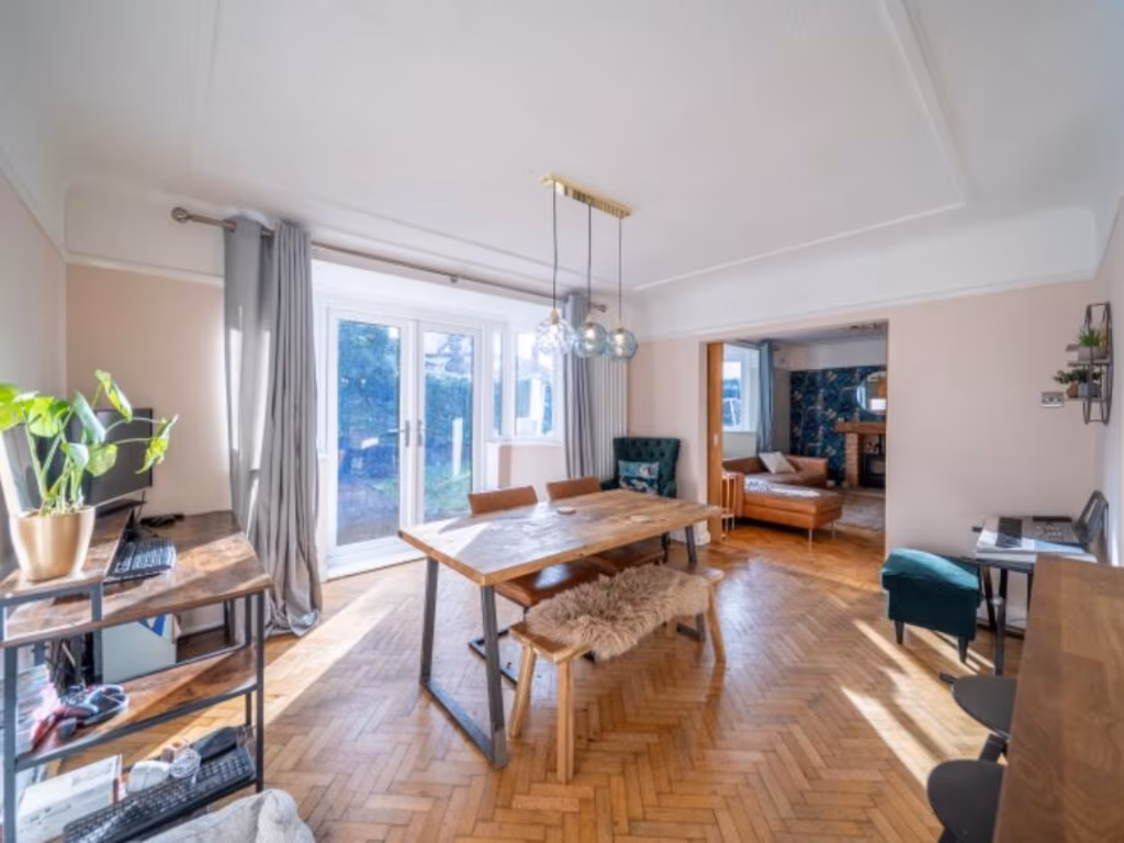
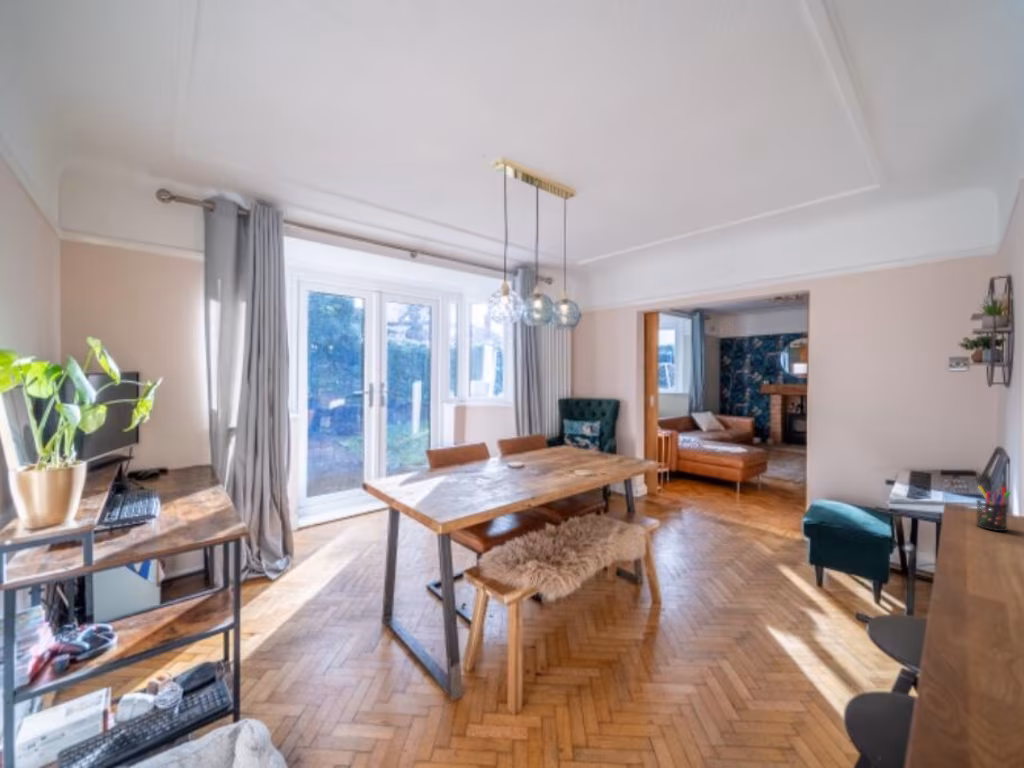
+ pen holder [975,485,1012,532]
